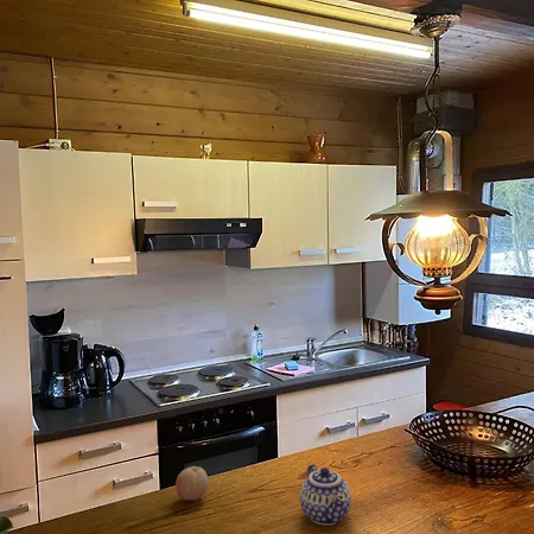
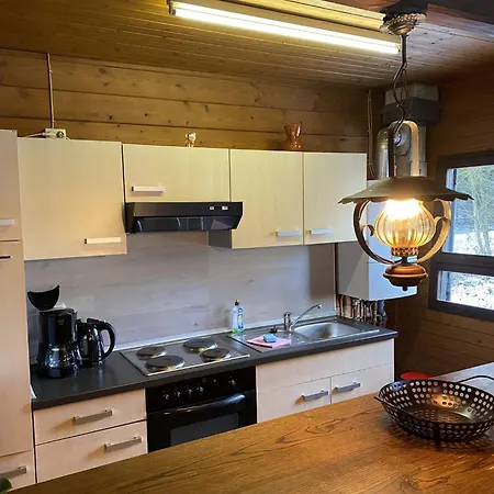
- fruit [174,465,209,502]
- teapot [299,463,352,527]
